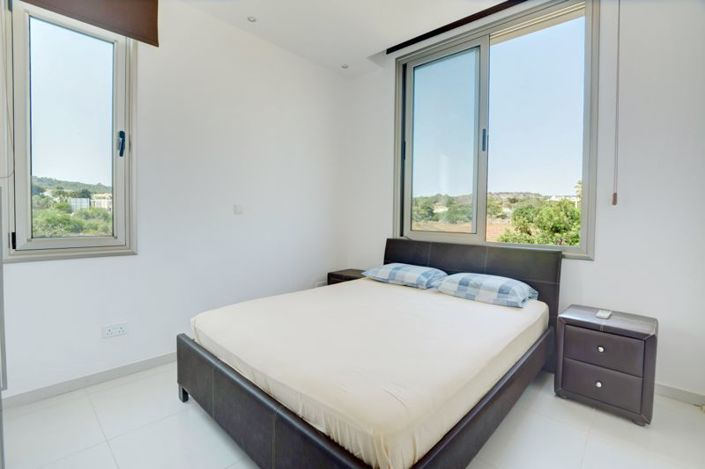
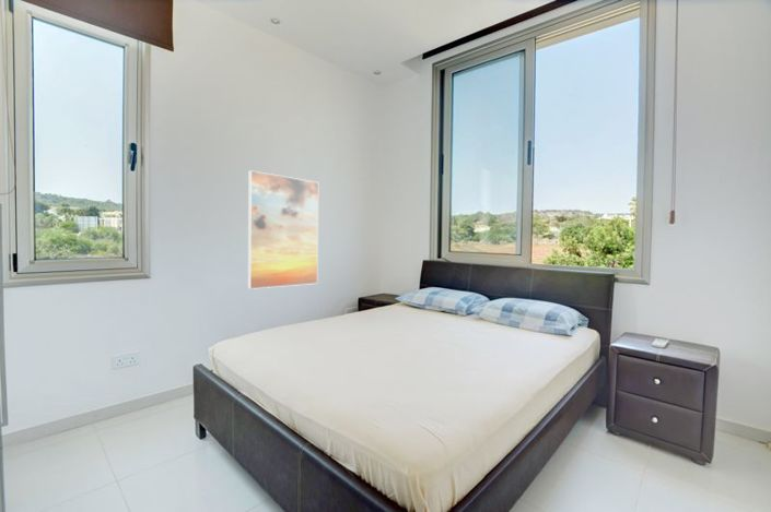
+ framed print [247,169,319,290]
